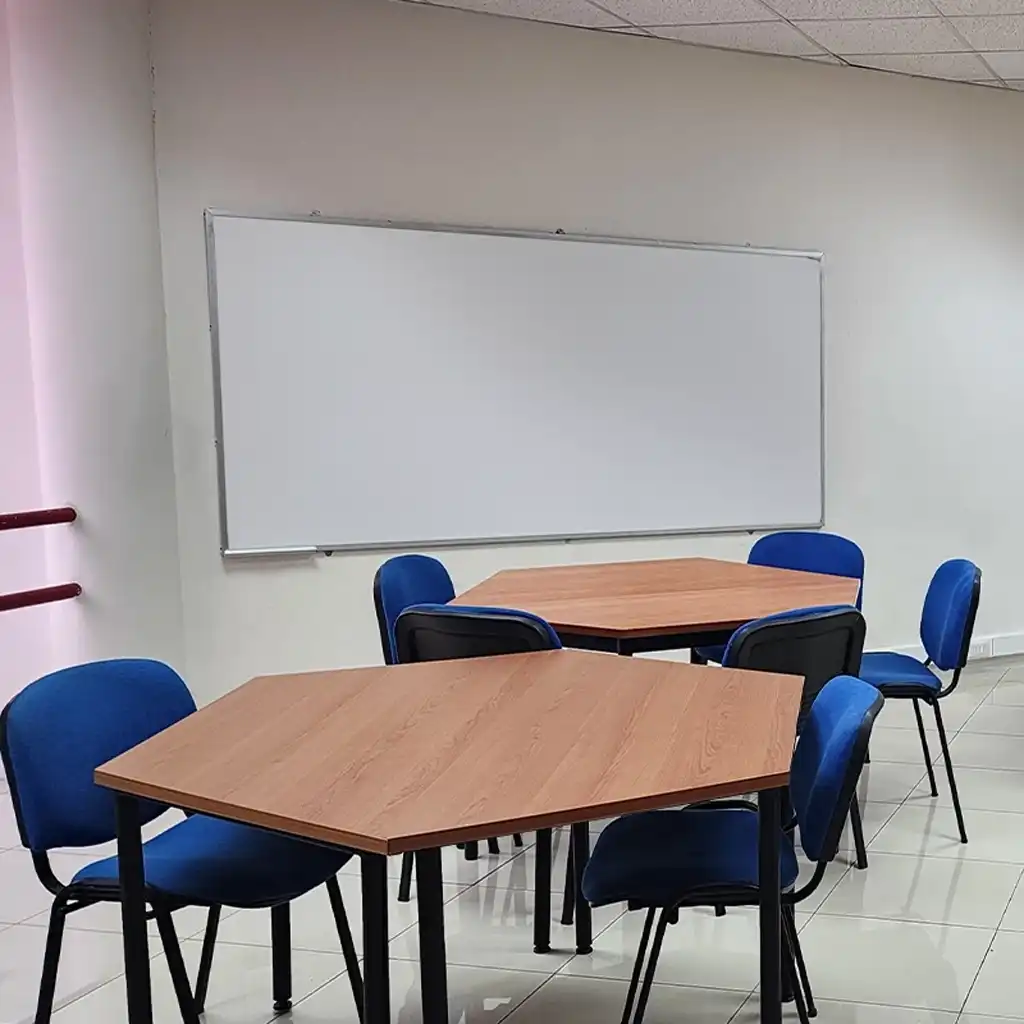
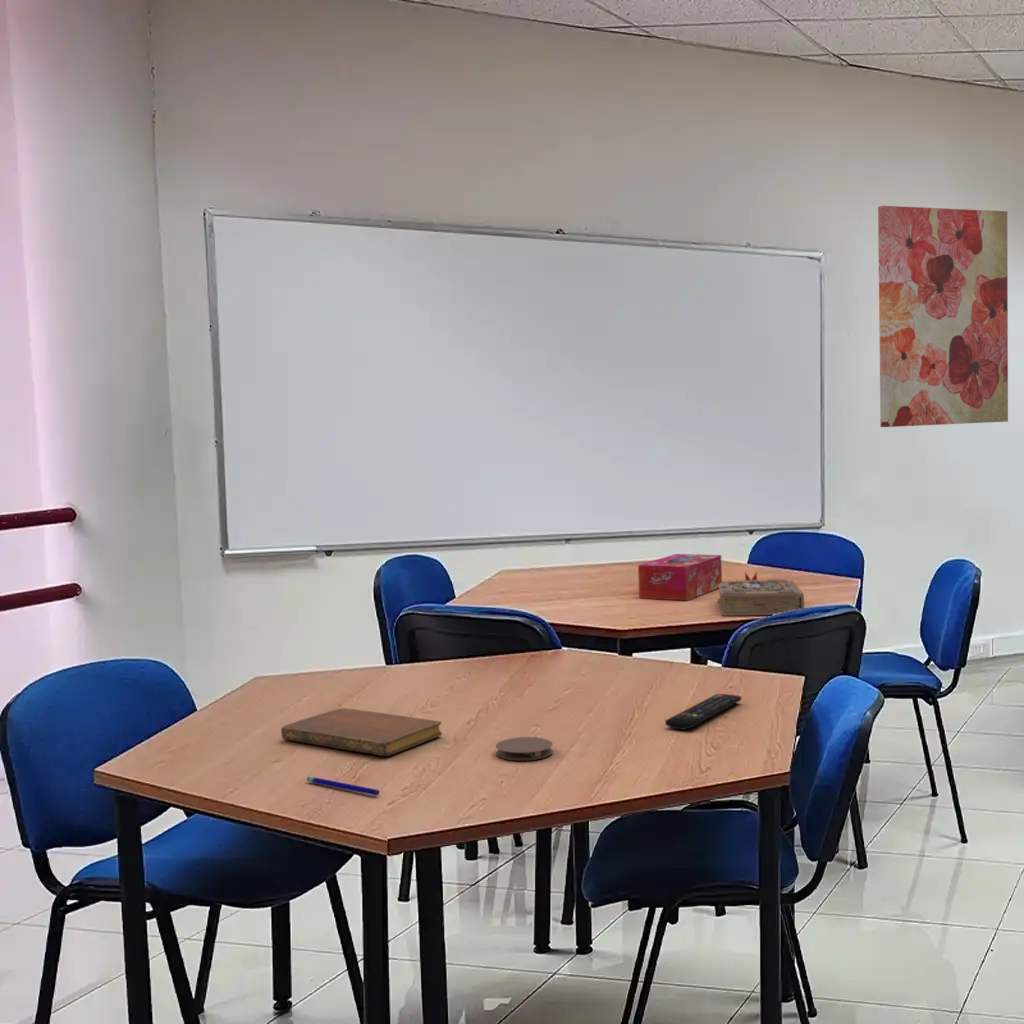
+ tissue box [637,553,723,601]
+ wall art [877,205,1009,428]
+ pen [306,776,380,797]
+ notebook [280,707,443,757]
+ coaster [495,736,554,761]
+ remote control [664,693,742,731]
+ book [717,571,805,617]
